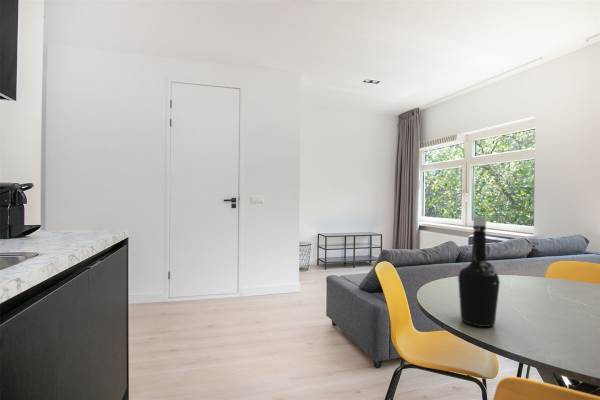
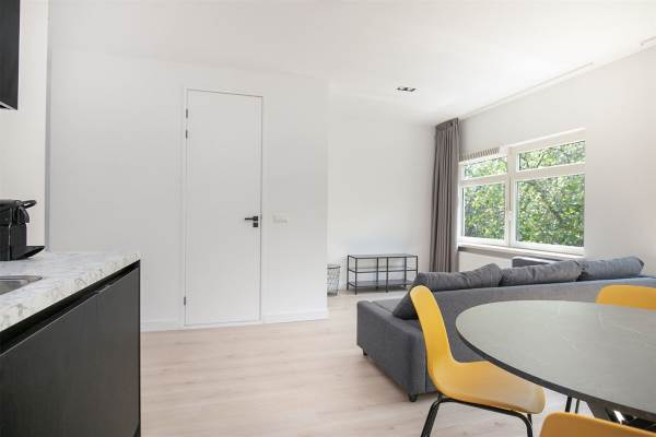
- bottle [457,215,501,328]
